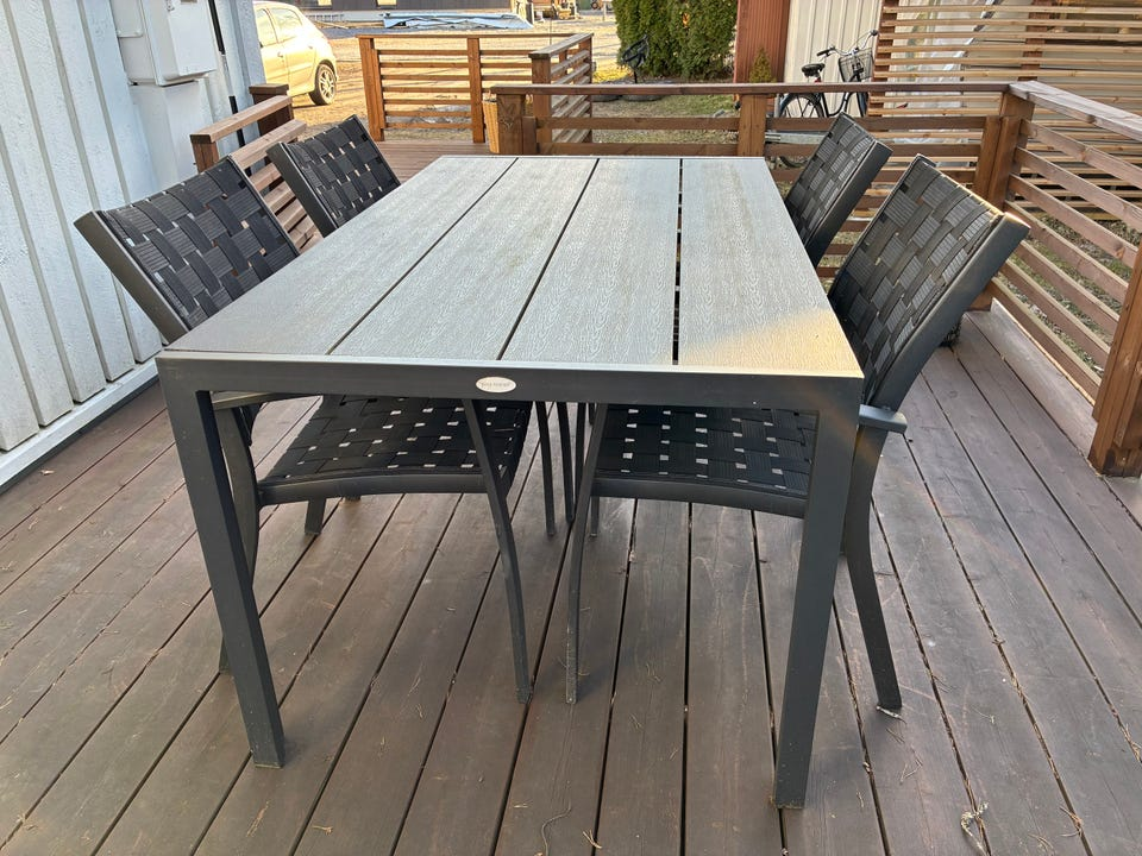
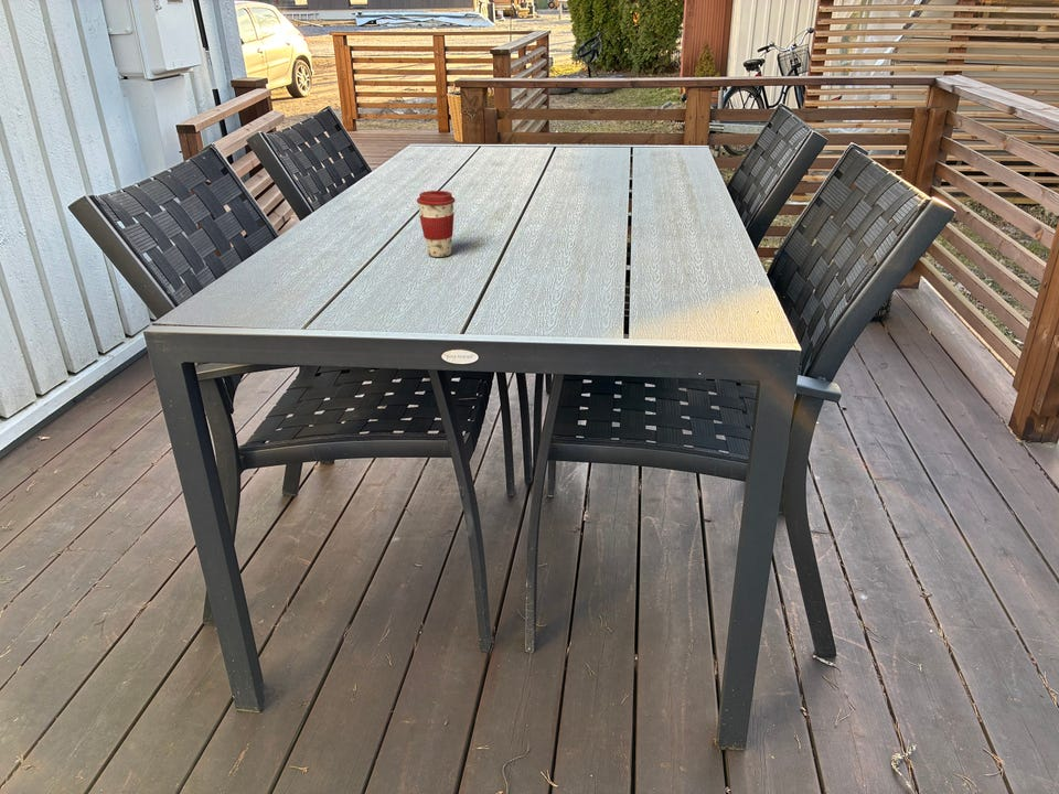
+ coffee cup [416,190,457,258]
